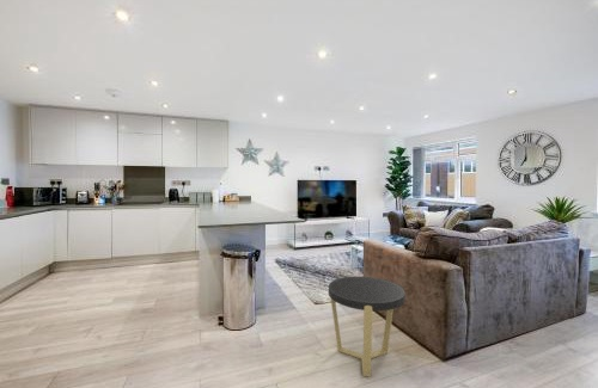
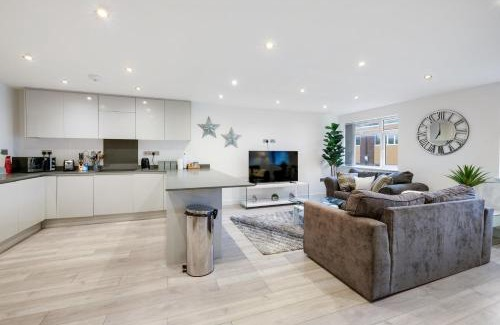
- side table [328,276,407,378]
